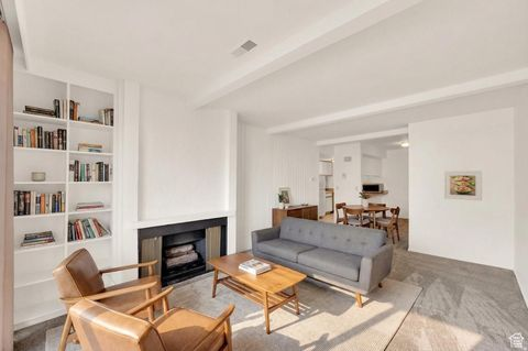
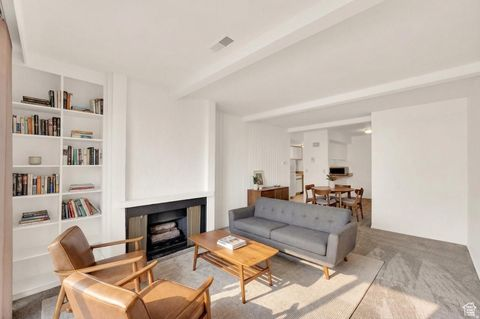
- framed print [443,169,483,201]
